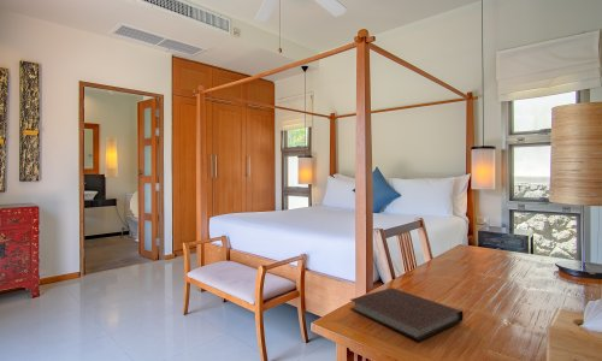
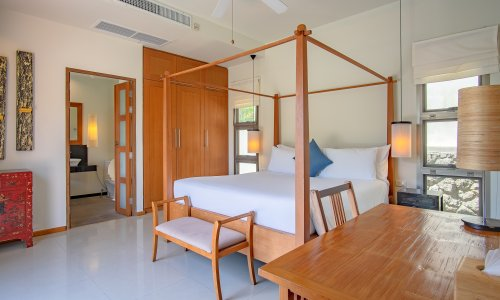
- notebook [349,286,465,342]
